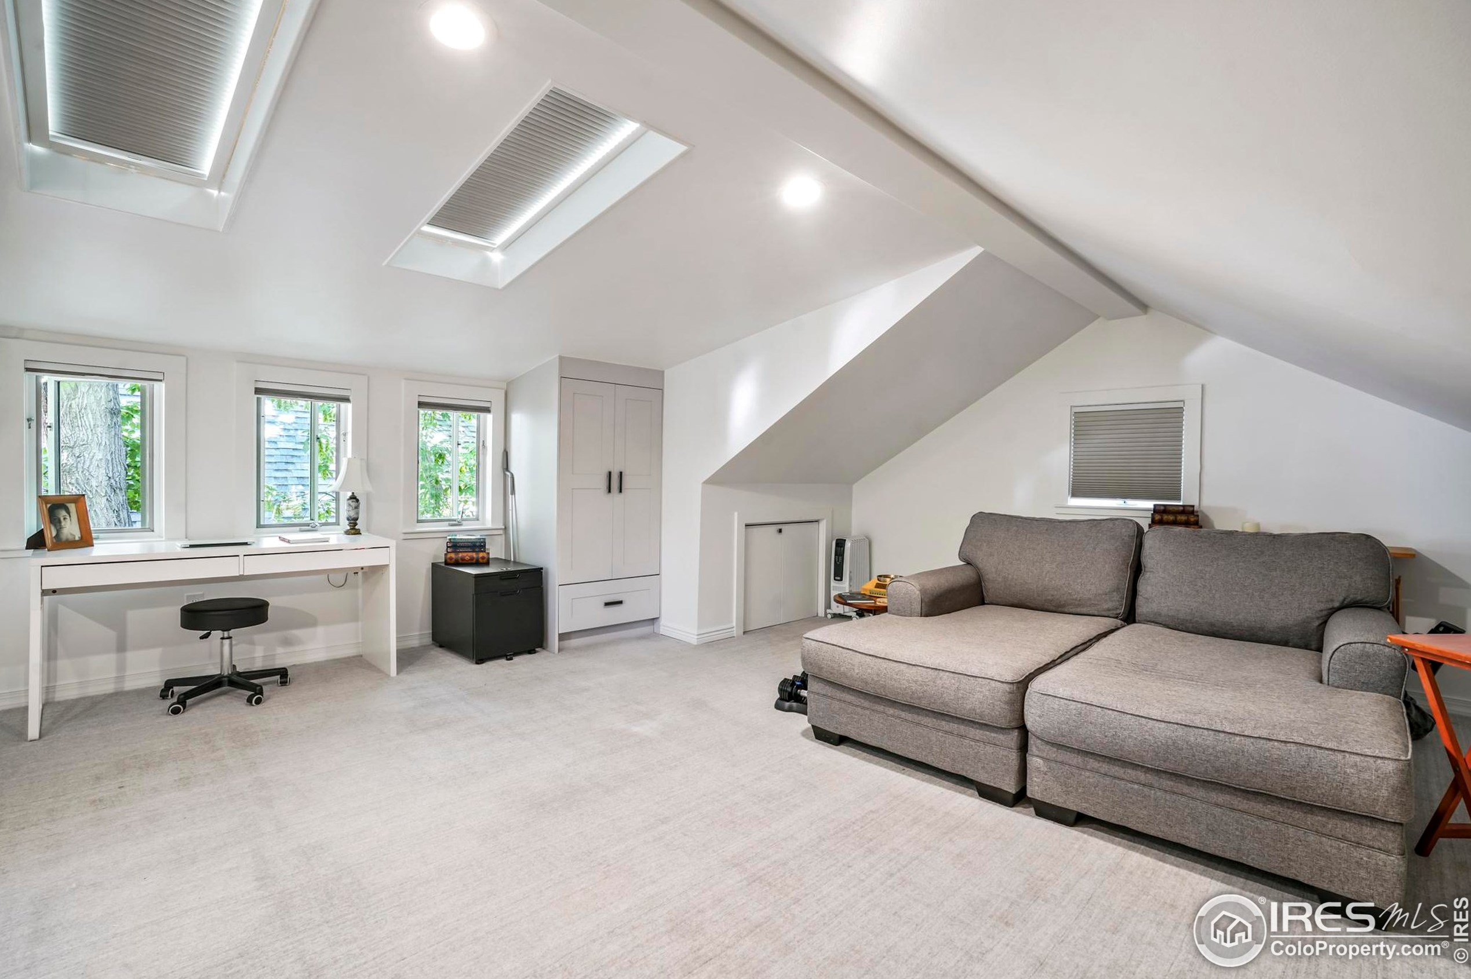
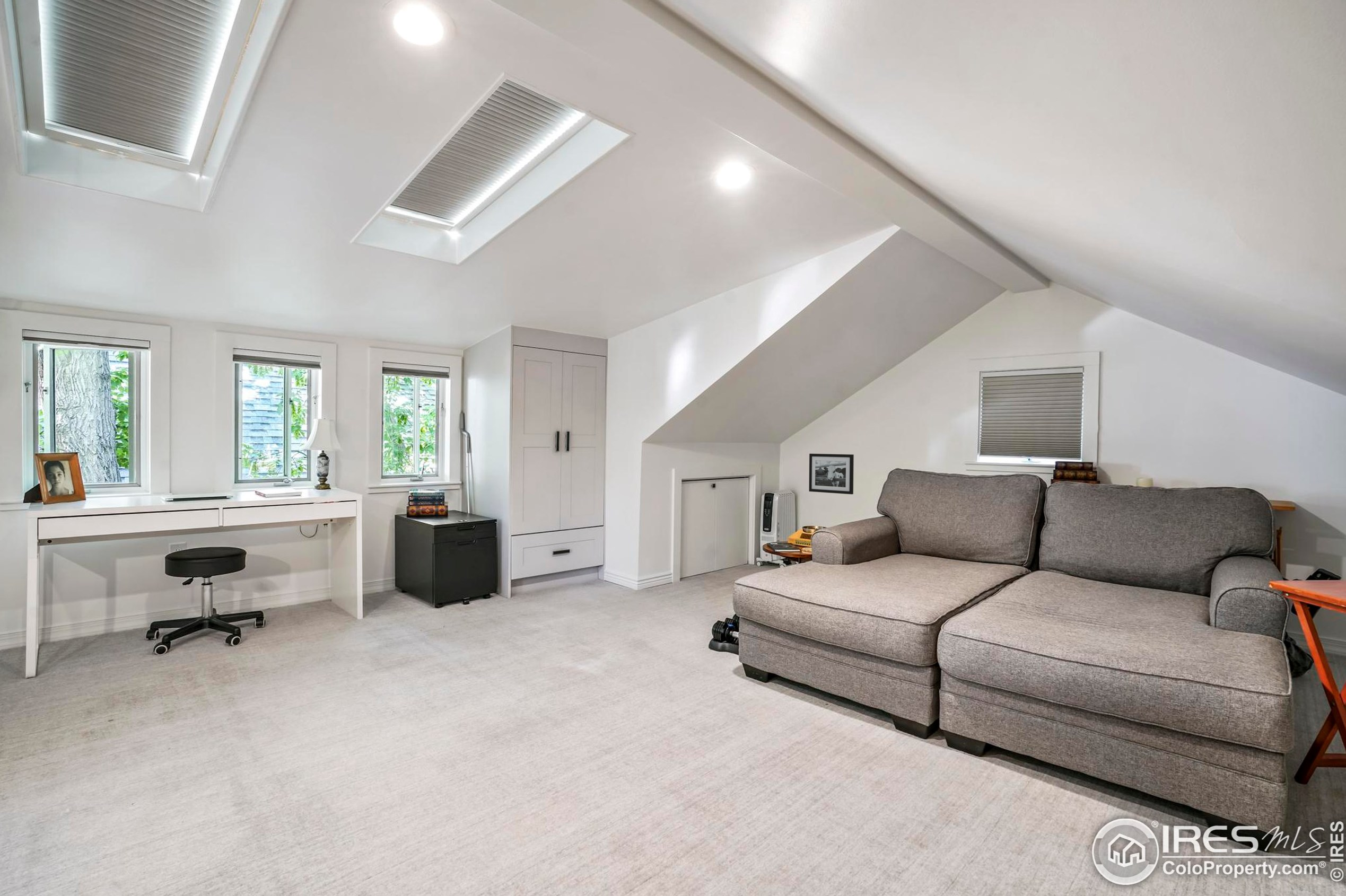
+ picture frame [808,453,854,495]
